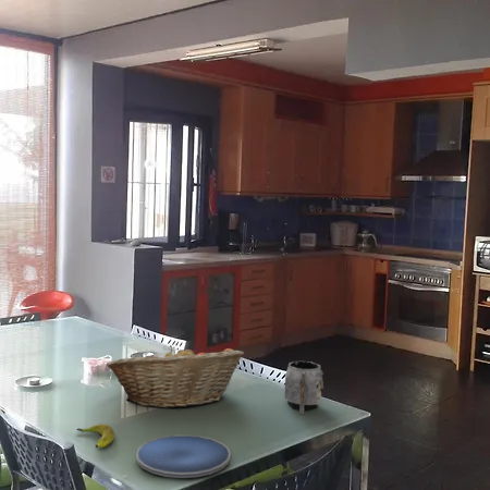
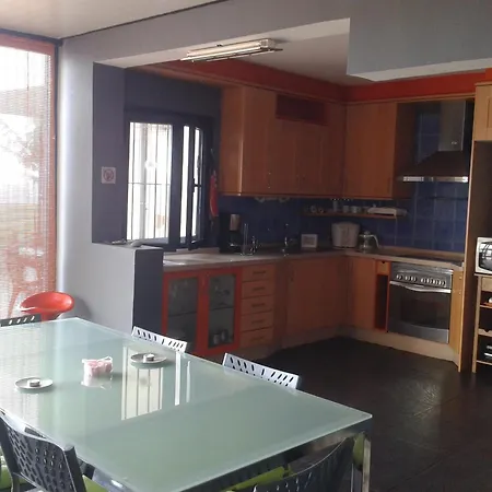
- banana [76,422,115,449]
- mug [283,360,324,415]
- plate [135,433,232,479]
- fruit basket [106,344,245,409]
